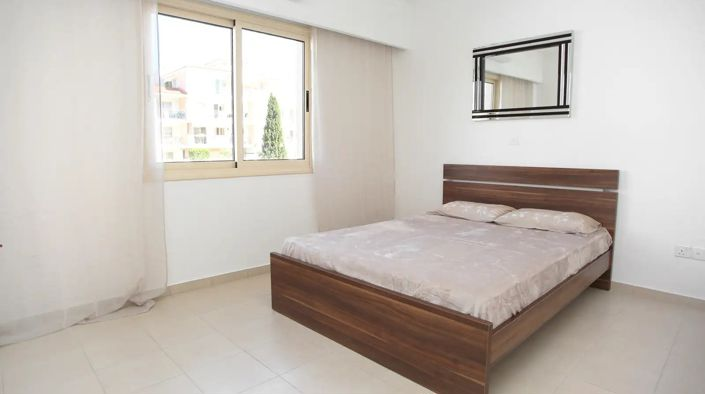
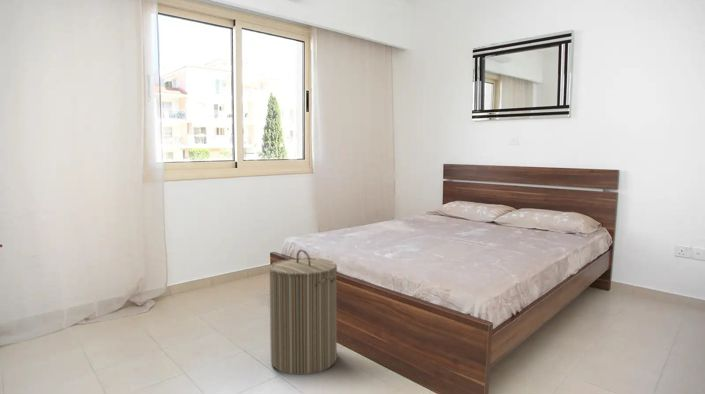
+ laundry hamper [268,249,338,376]
